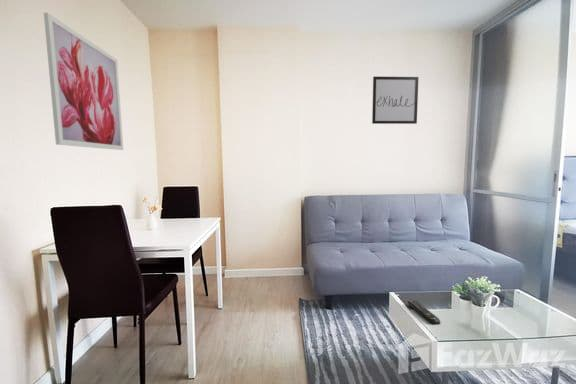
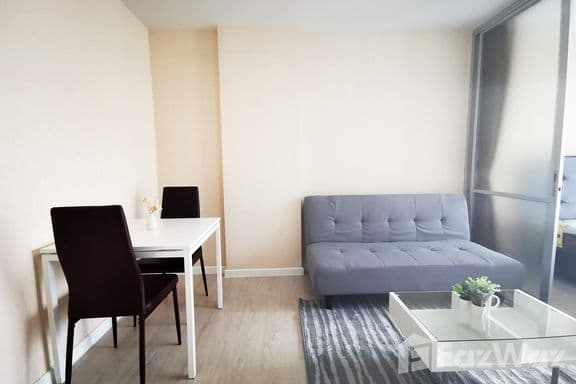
- wall art [43,12,124,151]
- remote control [406,300,441,326]
- wall art [371,76,420,125]
